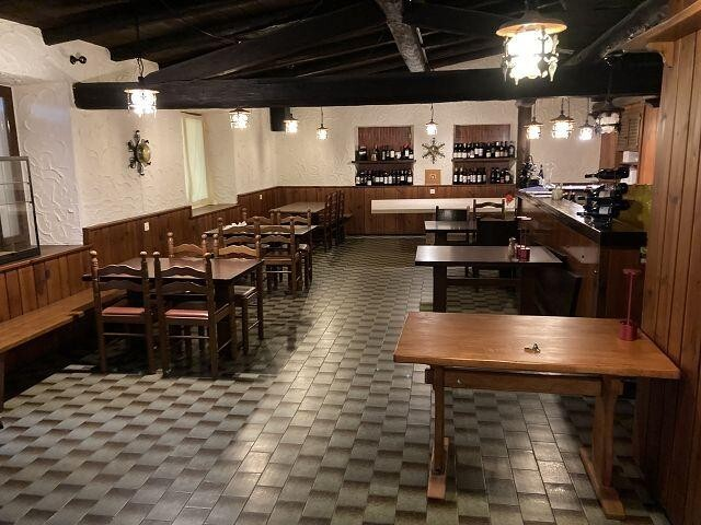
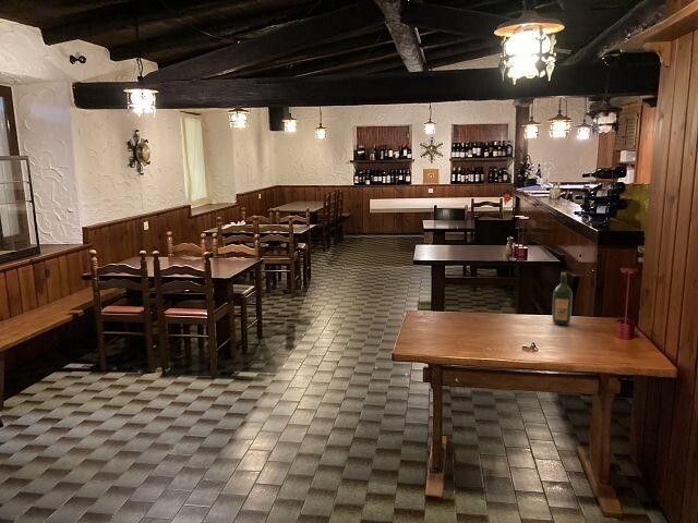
+ wine bottle [551,271,574,327]
